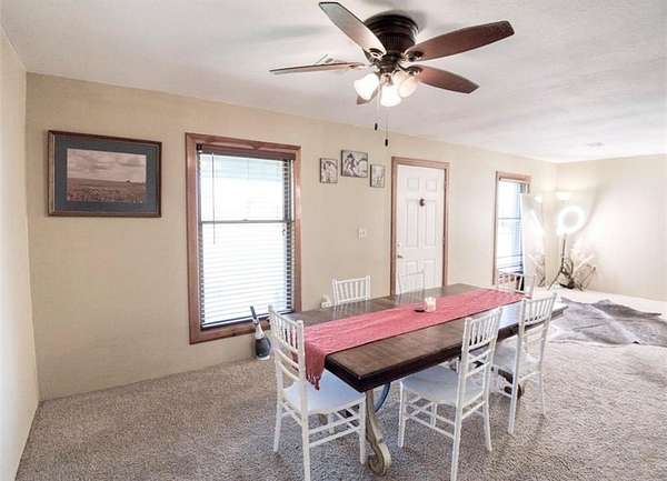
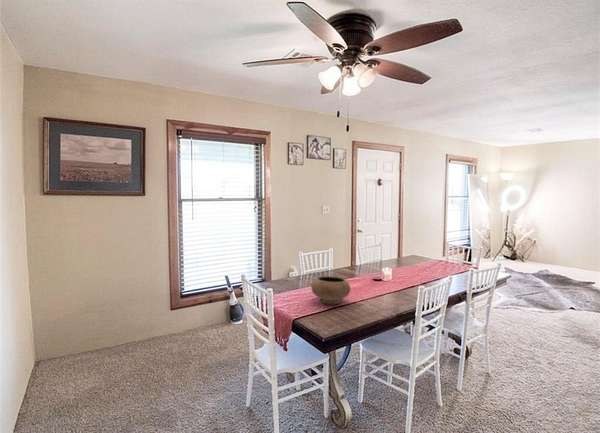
+ bowl [310,275,351,305]
